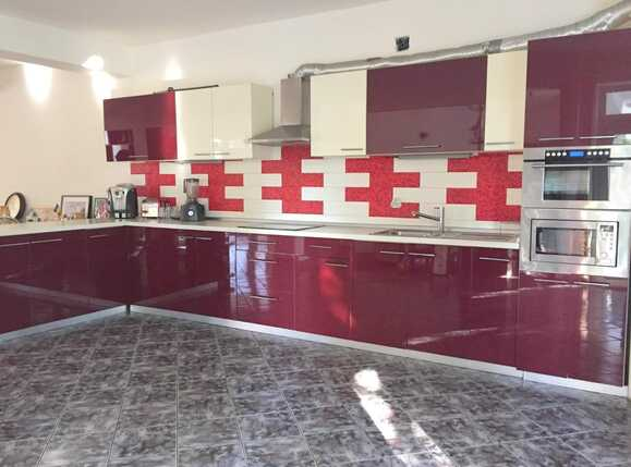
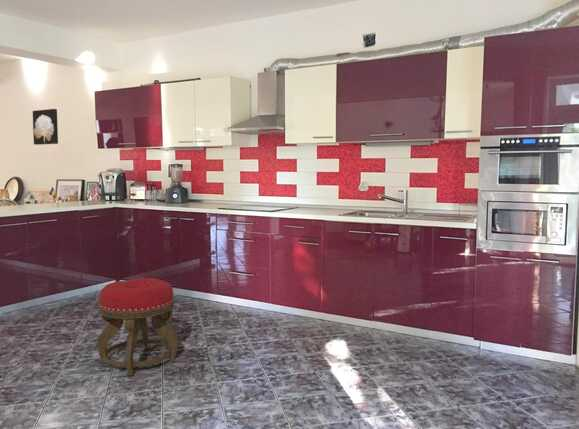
+ stool [96,277,179,376]
+ wall art [32,108,59,146]
